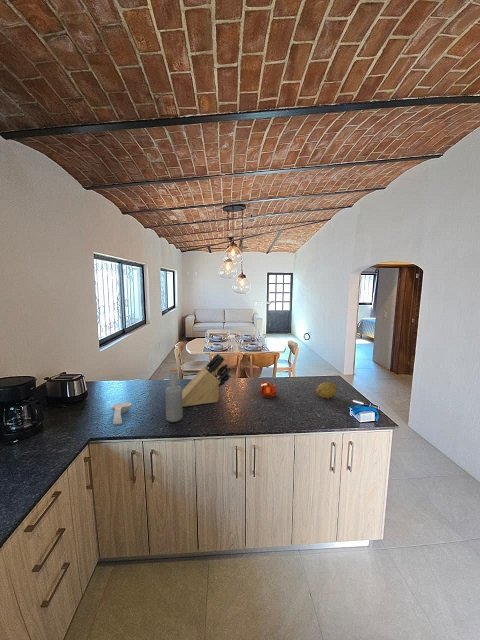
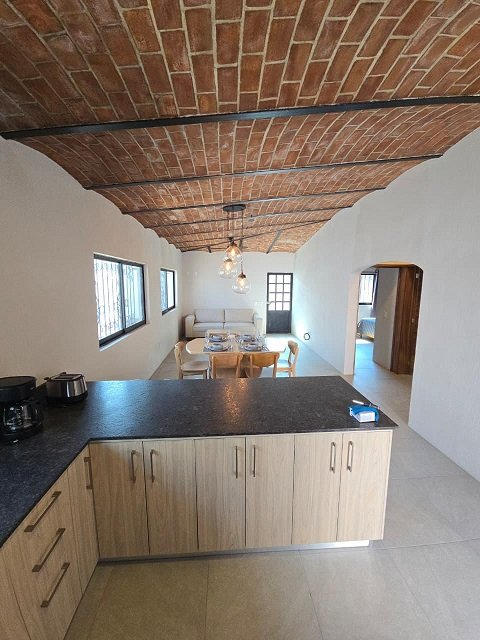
- bottle [164,367,184,423]
- teapot [258,379,278,399]
- spoon rest [110,401,133,425]
- knife block [182,352,232,407]
- fruit [314,381,338,400]
